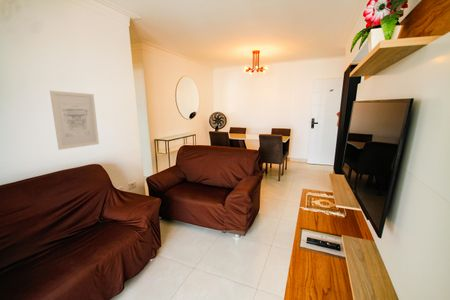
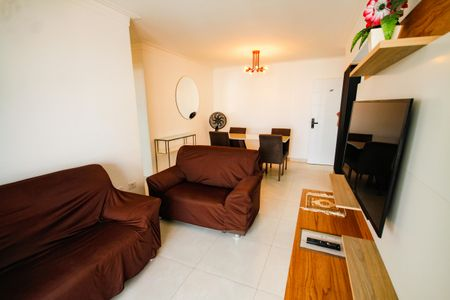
- wall art [49,90,100,151]
